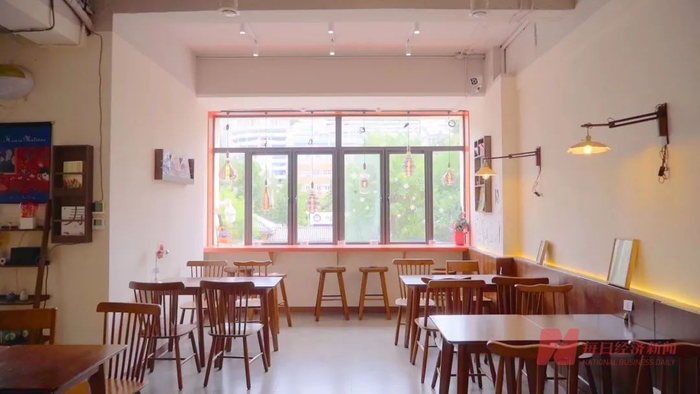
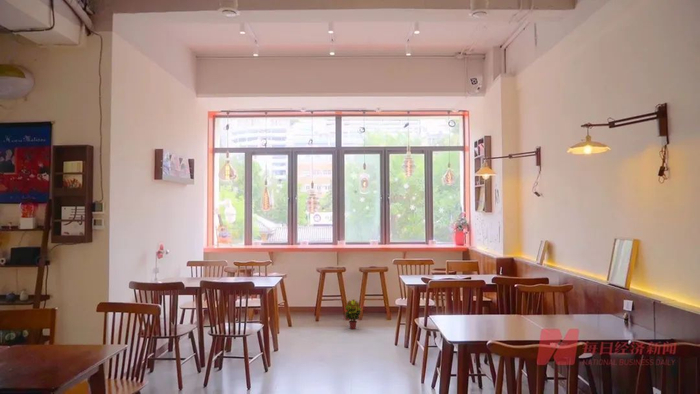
+ potted plant [344,298,363,330]
